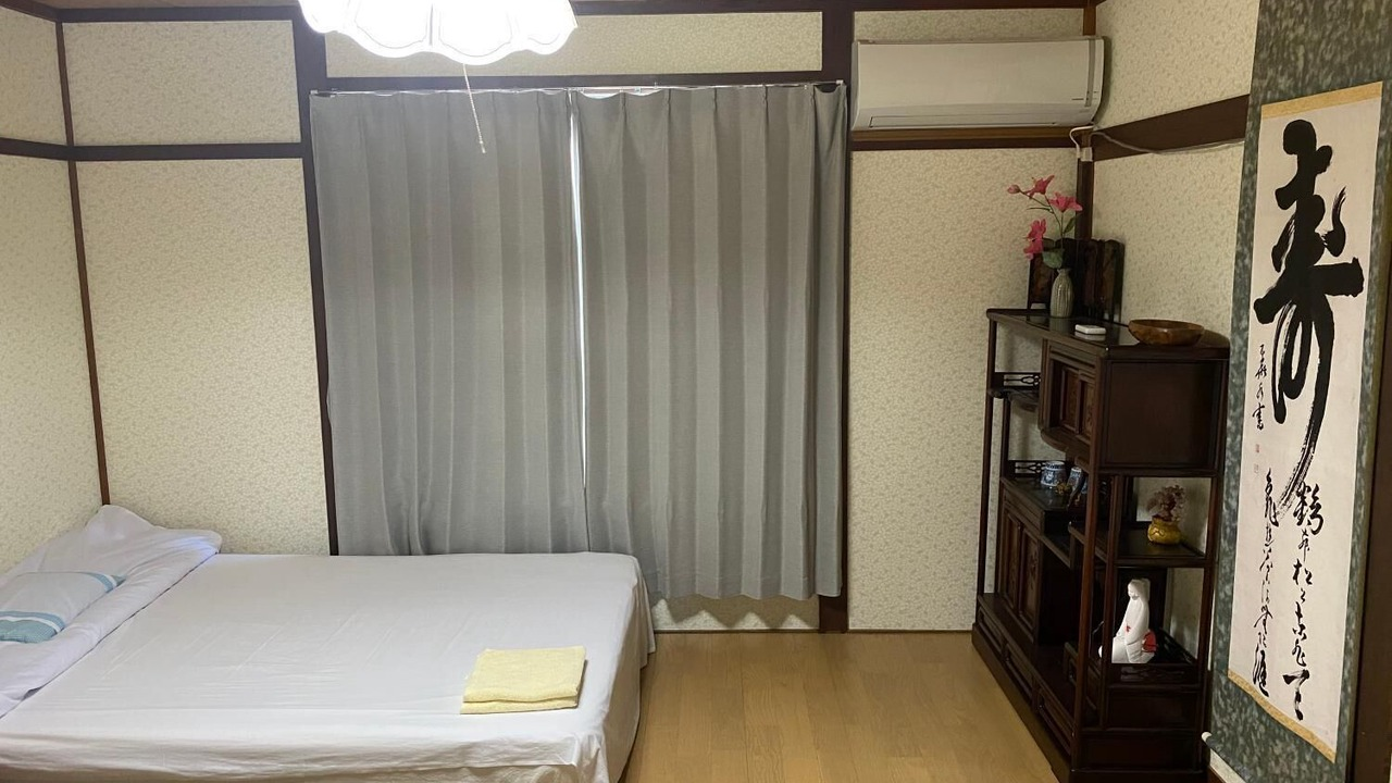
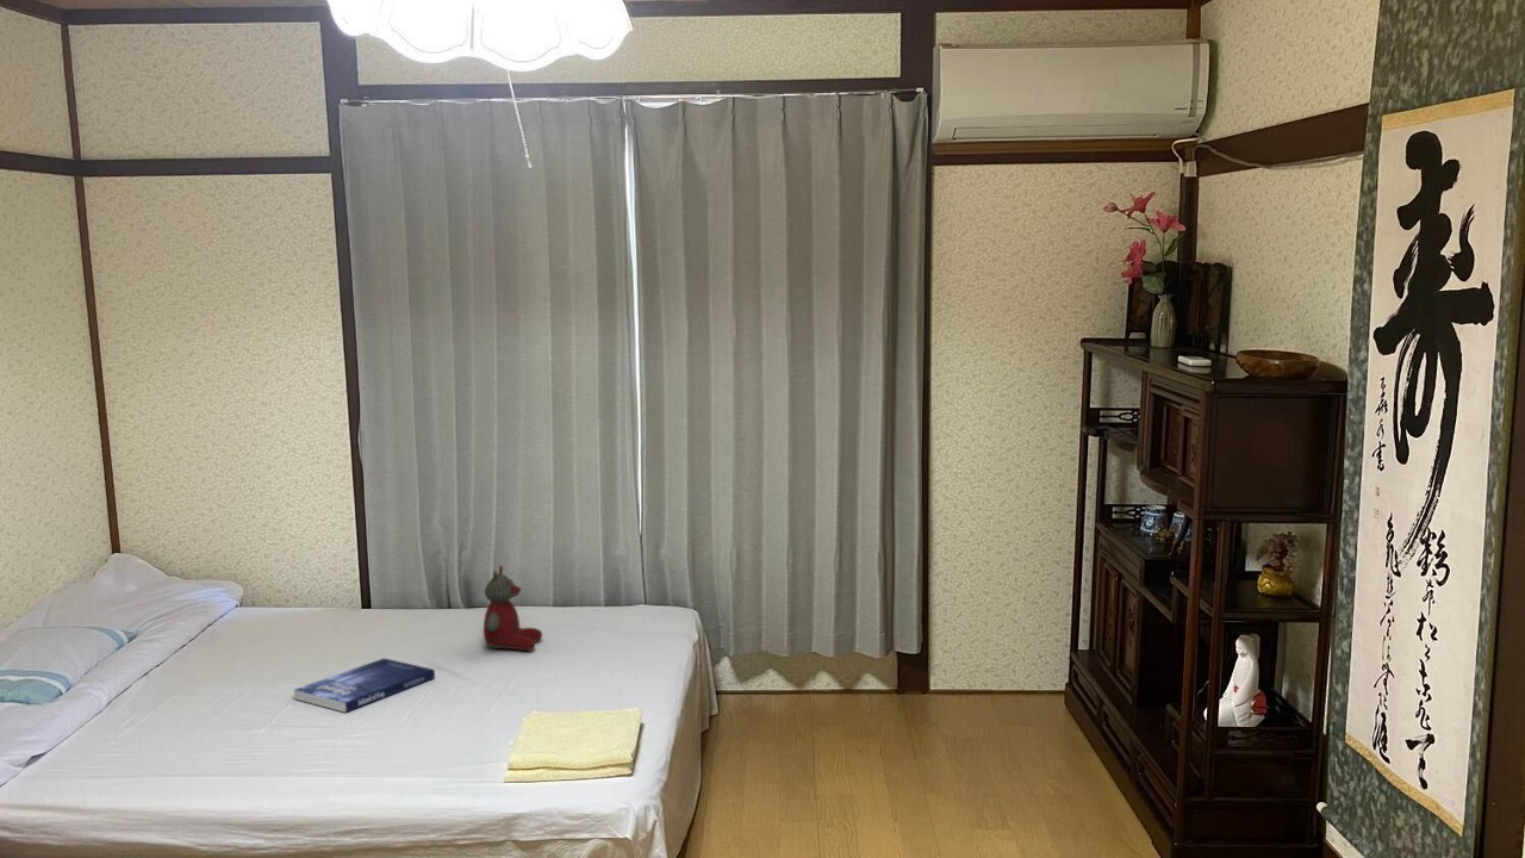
+ book [293,657,436,714]
+ stuffed bear [483,564,543,652]
